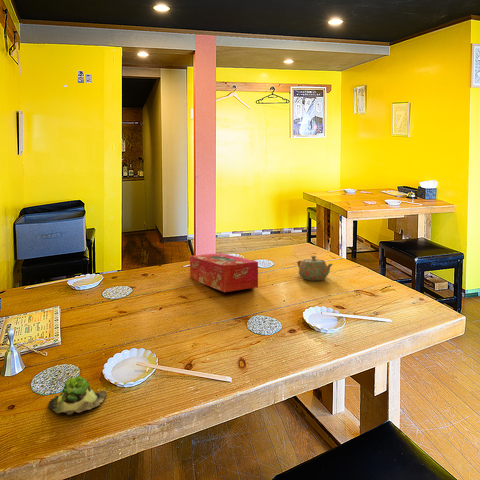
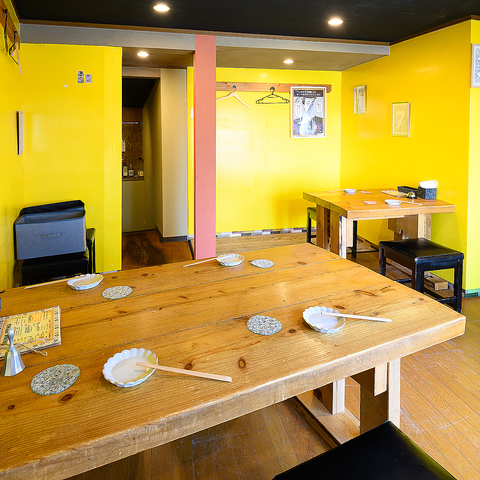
- tissue box [189,252,259,293]
- succulent plant [47,376,107,415]
- teapot [297,255,334,281]
